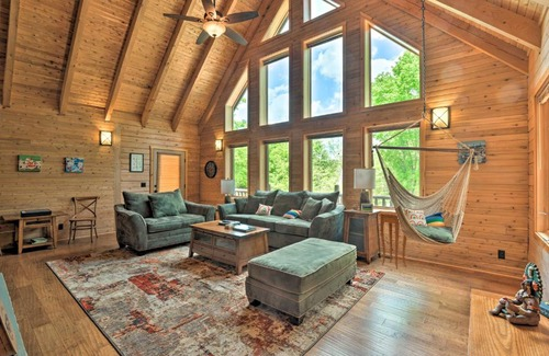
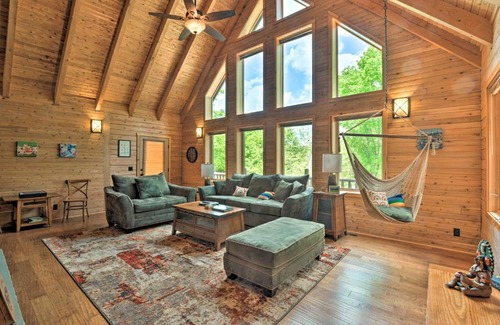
- side table [378,210,407,271]
